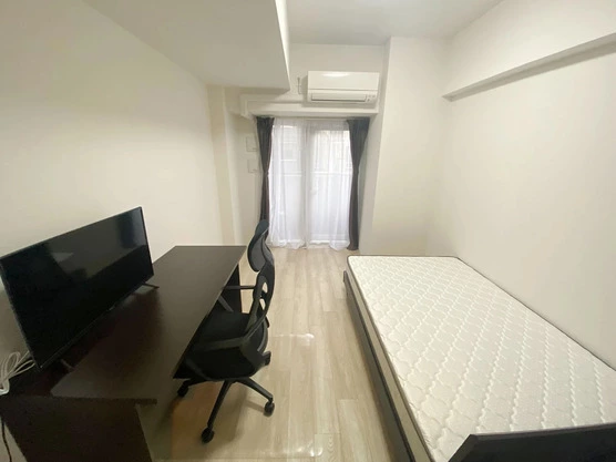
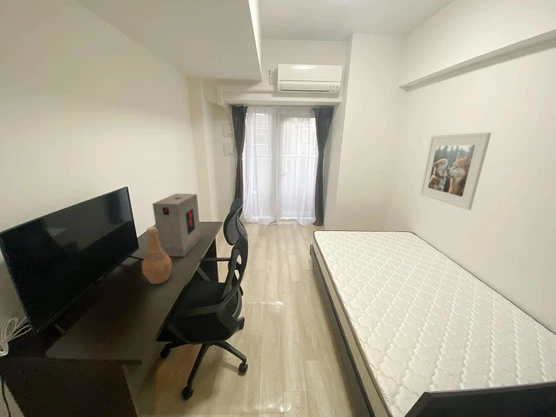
+ vase [141,226,173,285]
+ box [152,193,202,258]
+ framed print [419,132,492,211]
